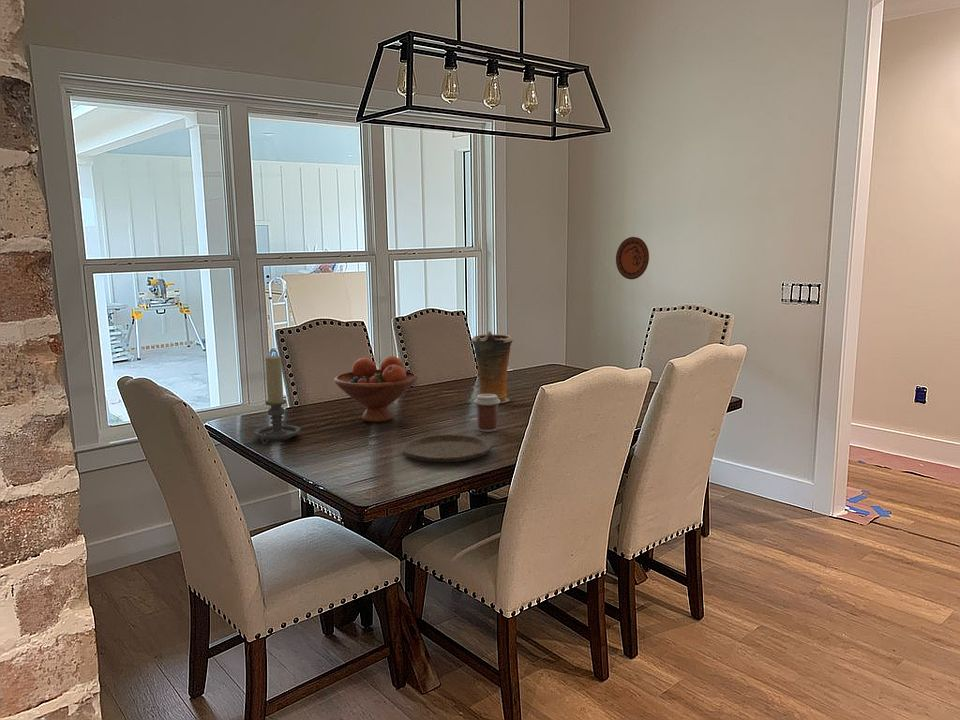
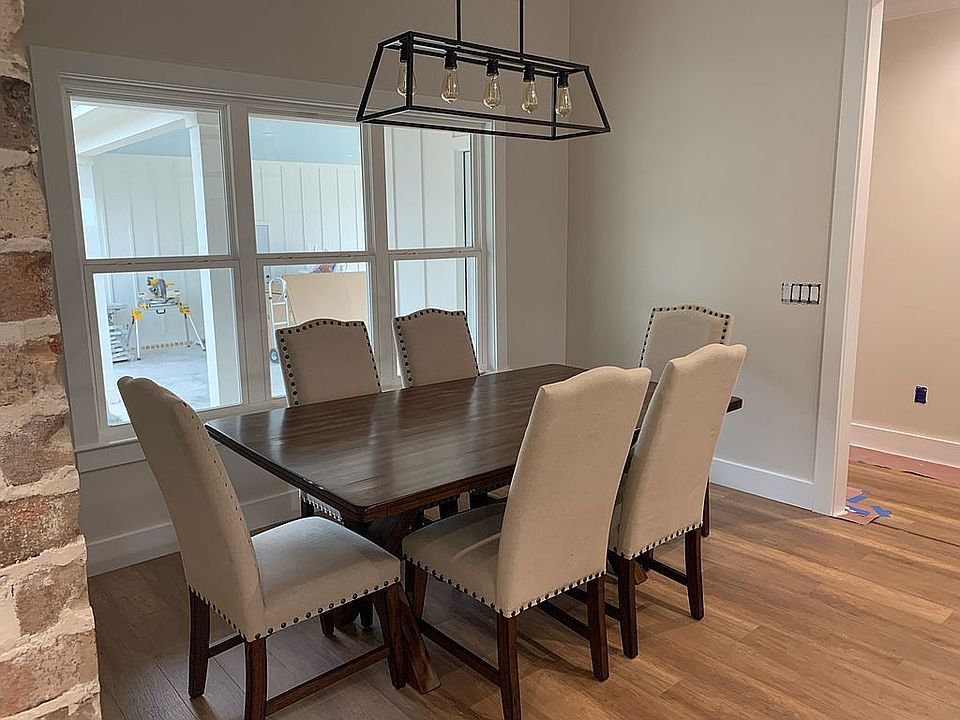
- coffee cup [473,394,501,433]
- plate [402,433,493,463]
- decorative plate [615,236,650,280]
- fruit bowl [333,355,418,423]
- candle holder [253,354,301,445]
- vase [470,330,514,404]
